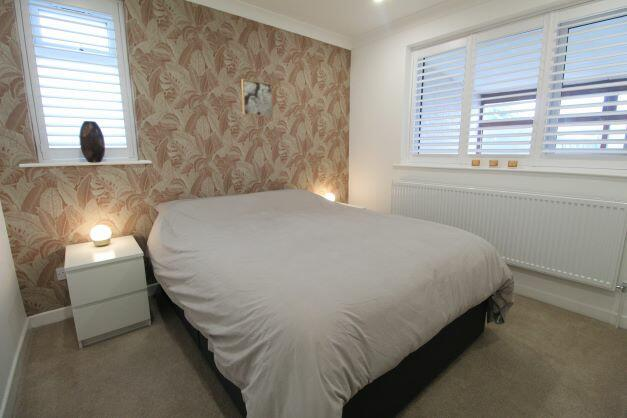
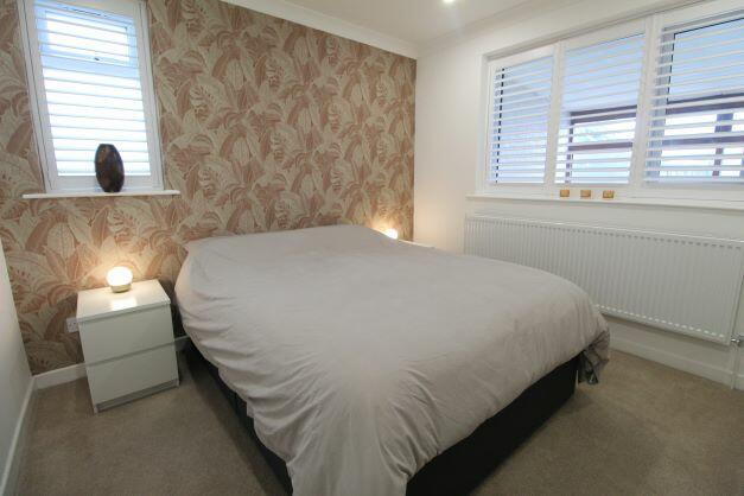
- wall art [240,78,274,118]
